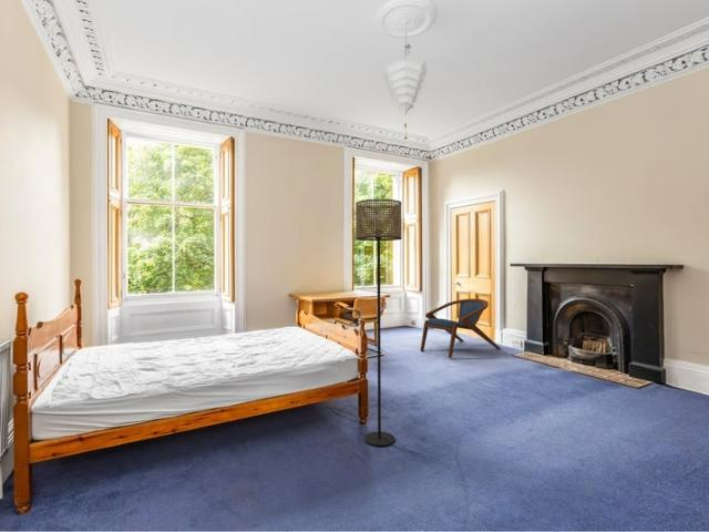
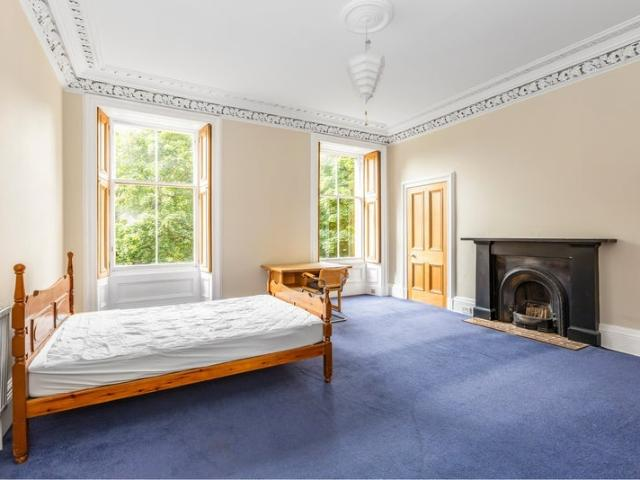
- armchair [419,298,501,359]
- floor lamp [354,198,403,447]
